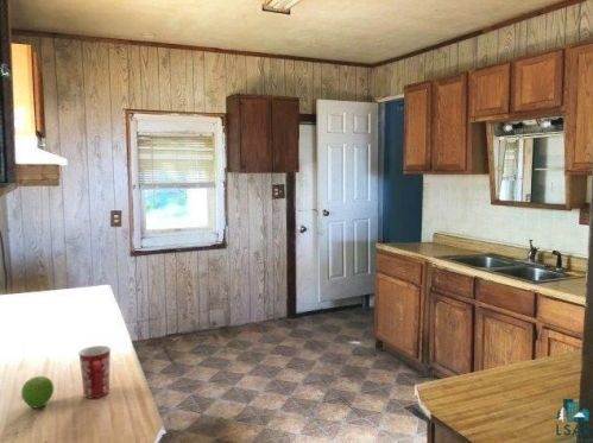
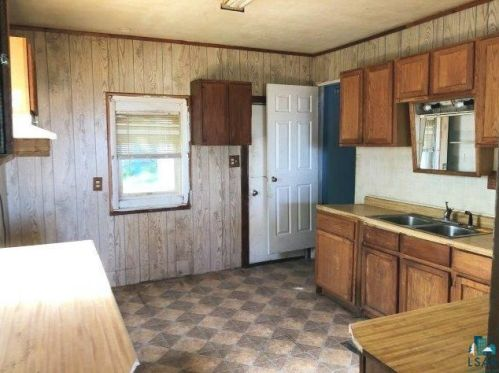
- fruit [20,375,55,409]
- mug [77,344,112,399]
